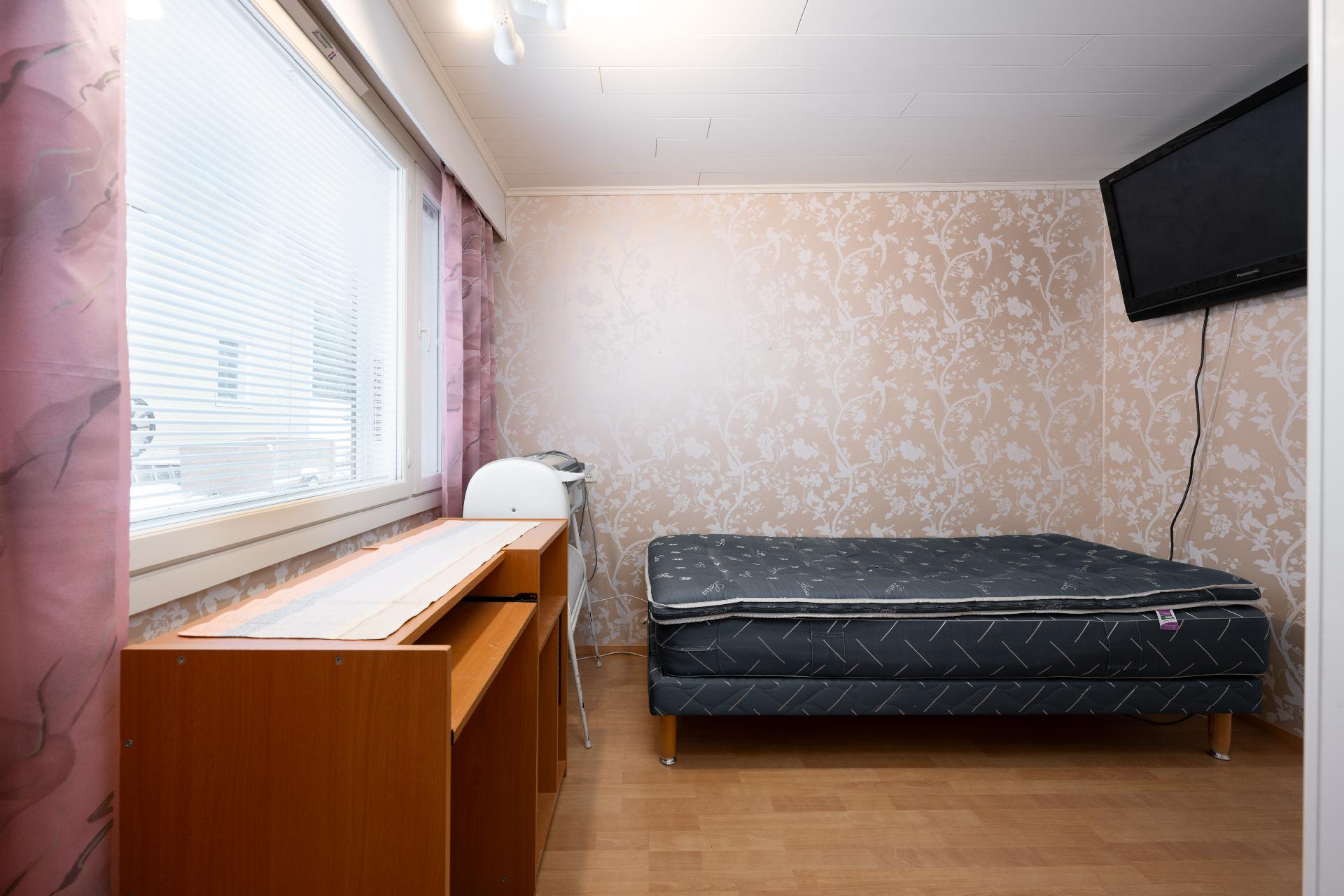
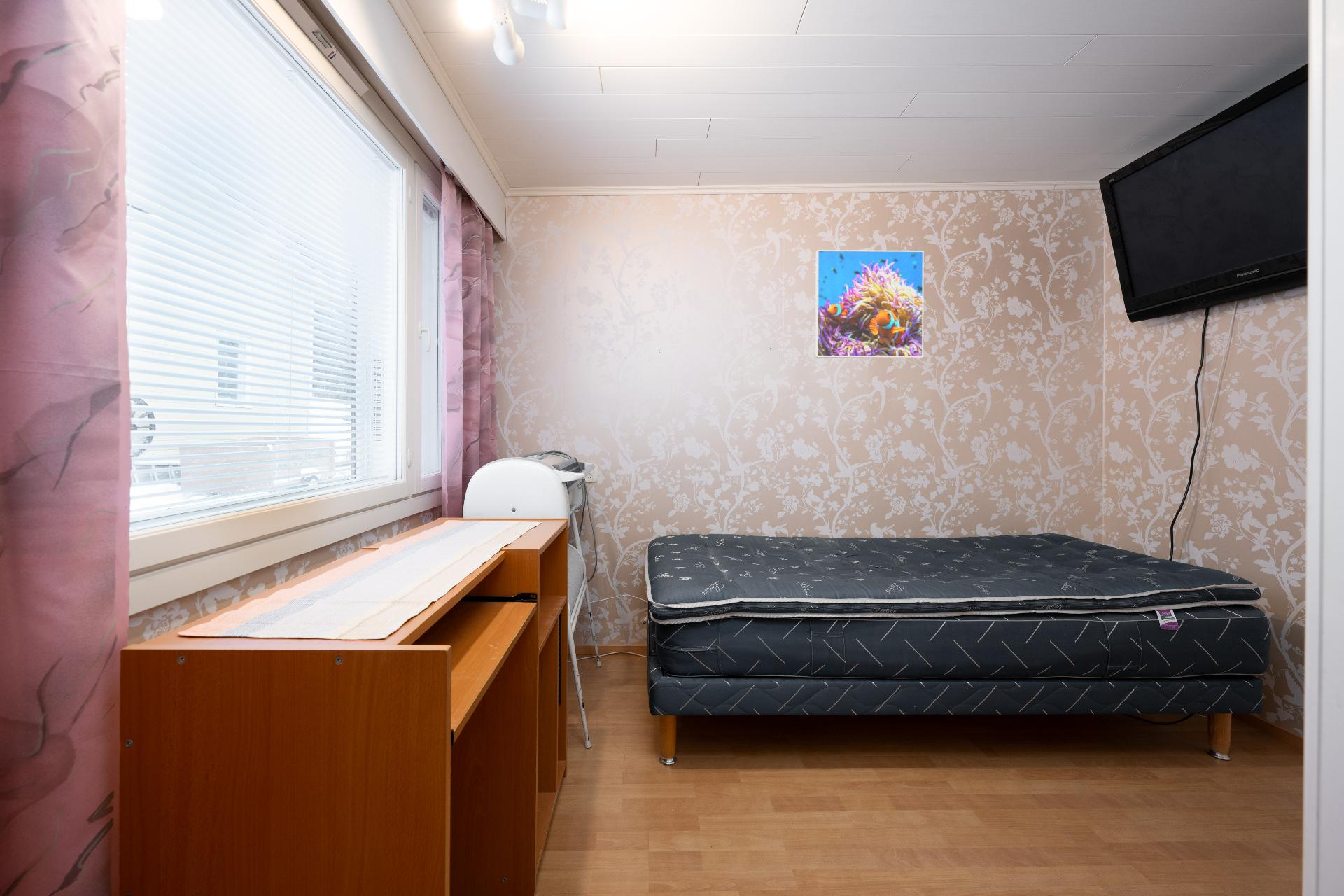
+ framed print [815,249,924,359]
